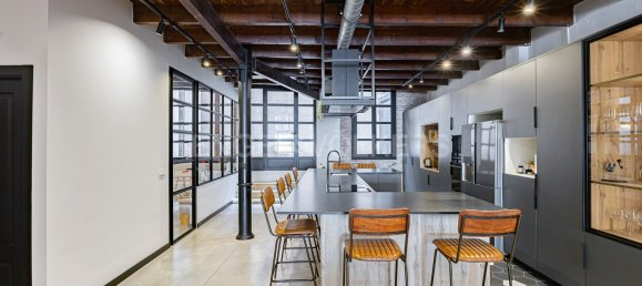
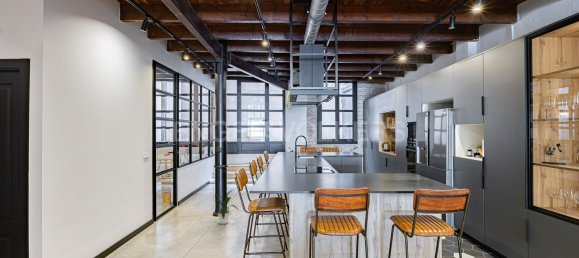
+ house plant [213,189,239,225]
